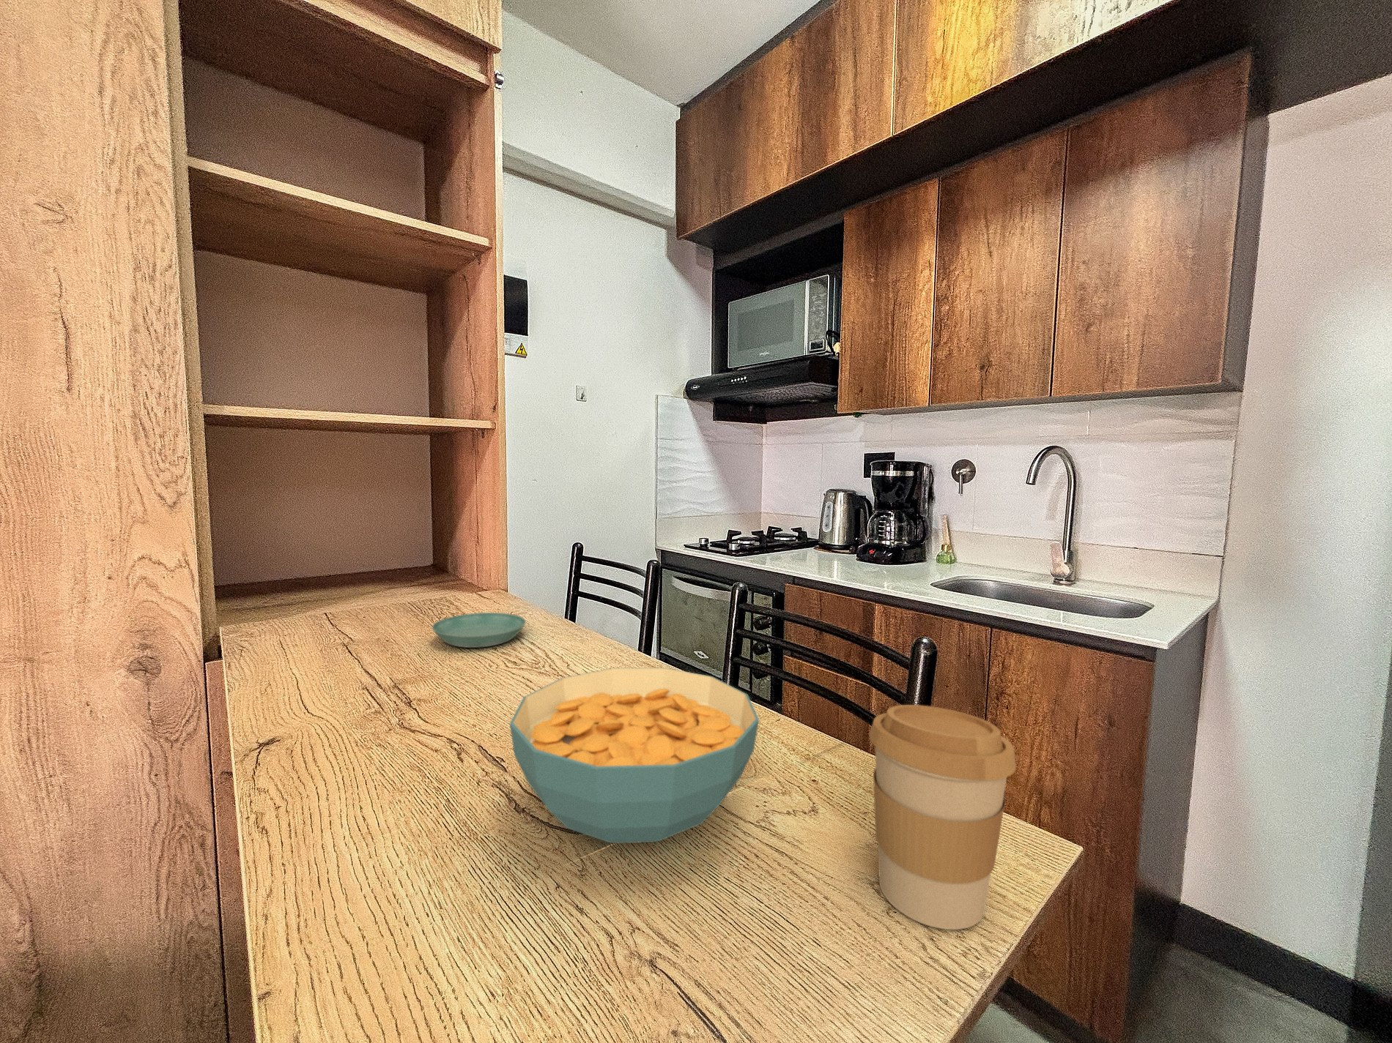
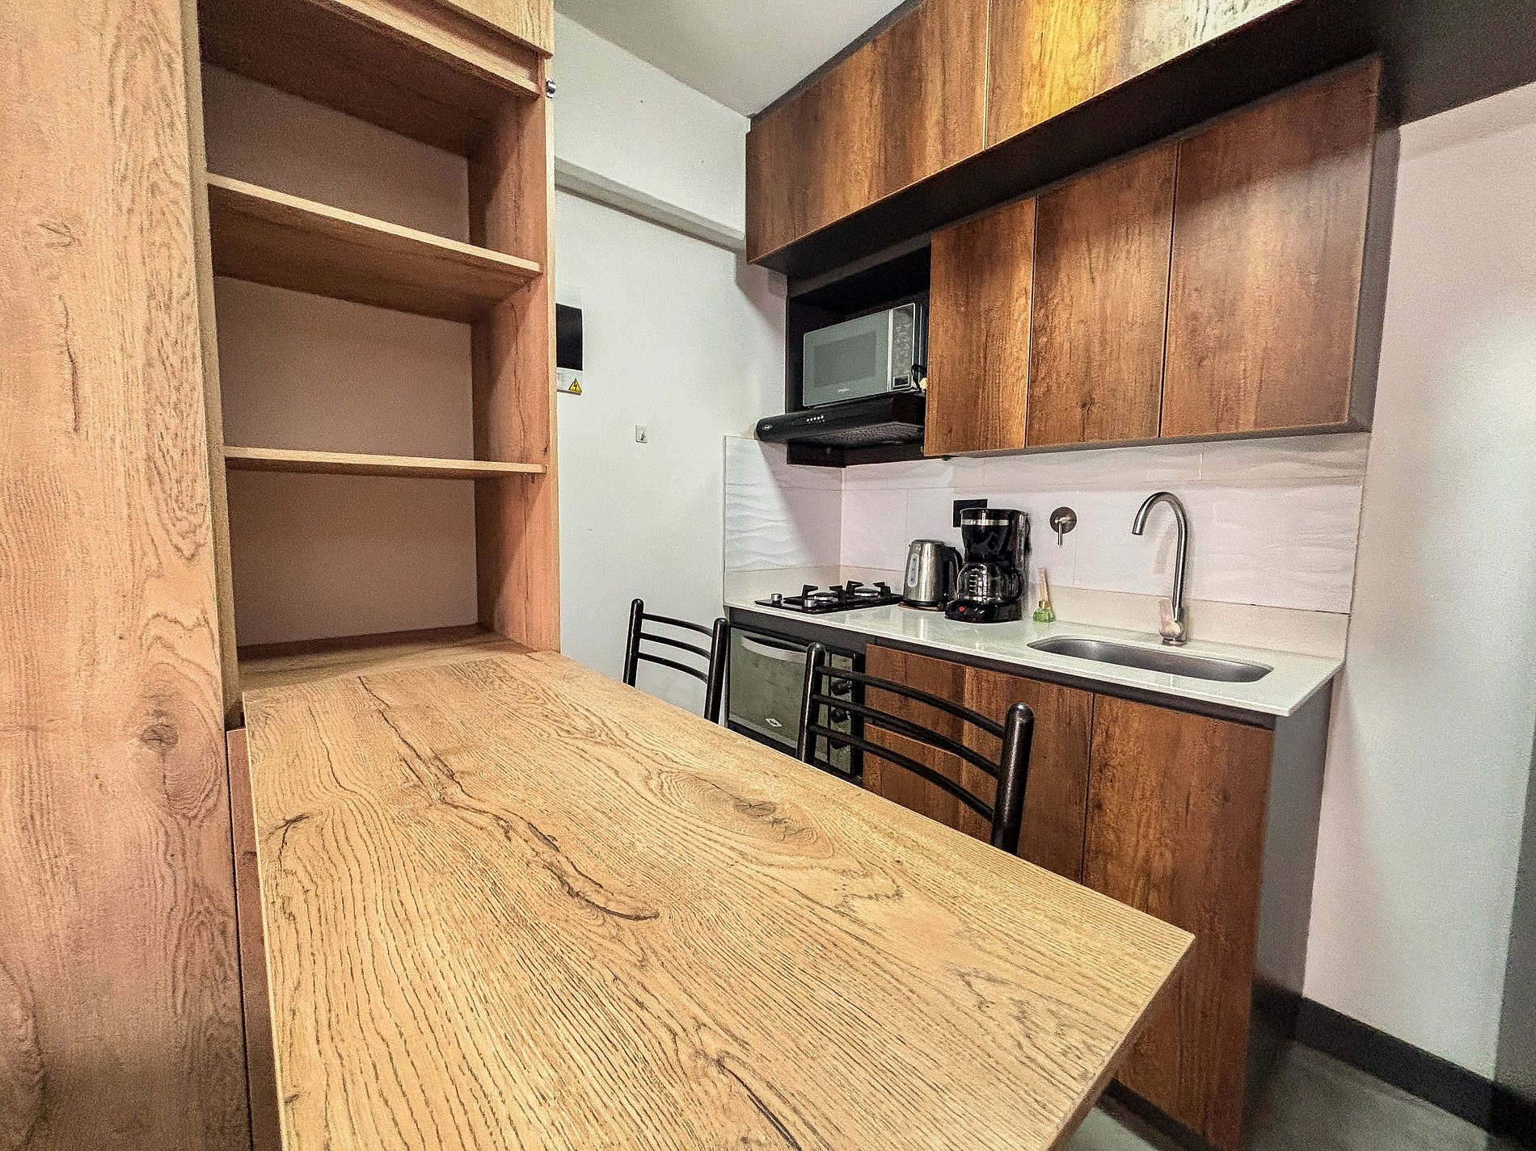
- coffee cup [868,704,1017,930]
- cereal bowl [510,667,760,844]
- saucer [432,612,527,649]
